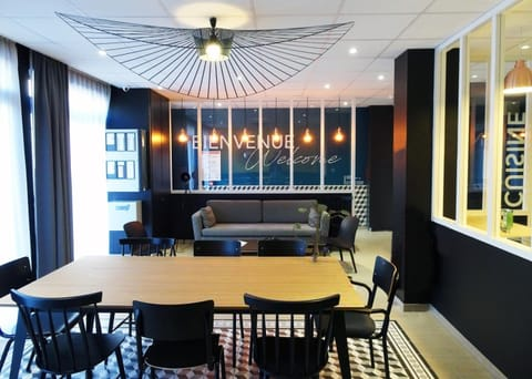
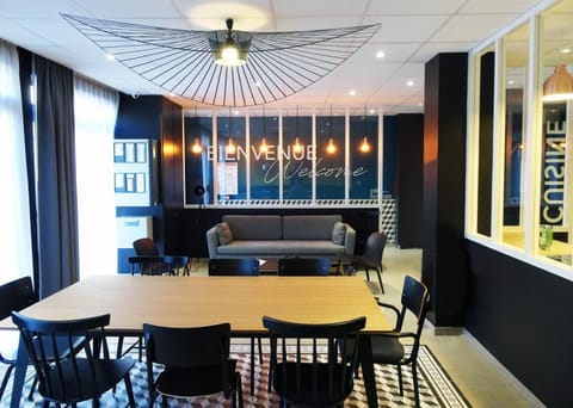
- potted plant [283,203,351,263]
